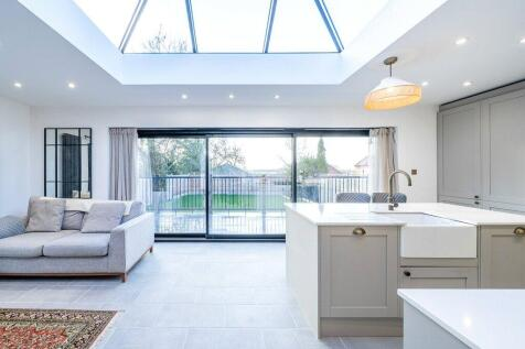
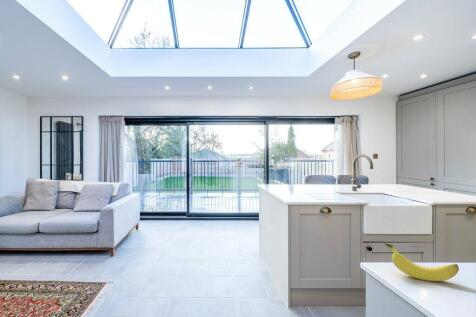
+ banana [383,242,460,282]
